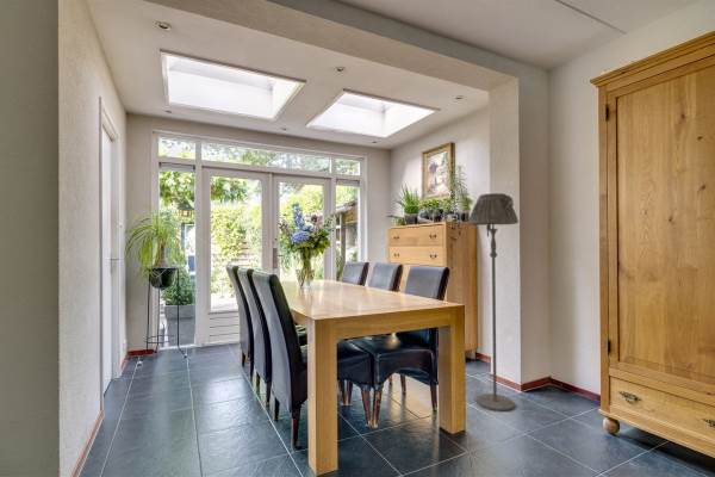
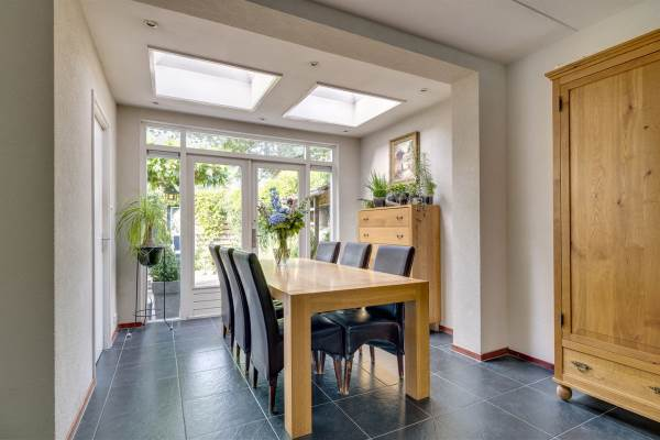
- floor lamp [467,192,520,413]
